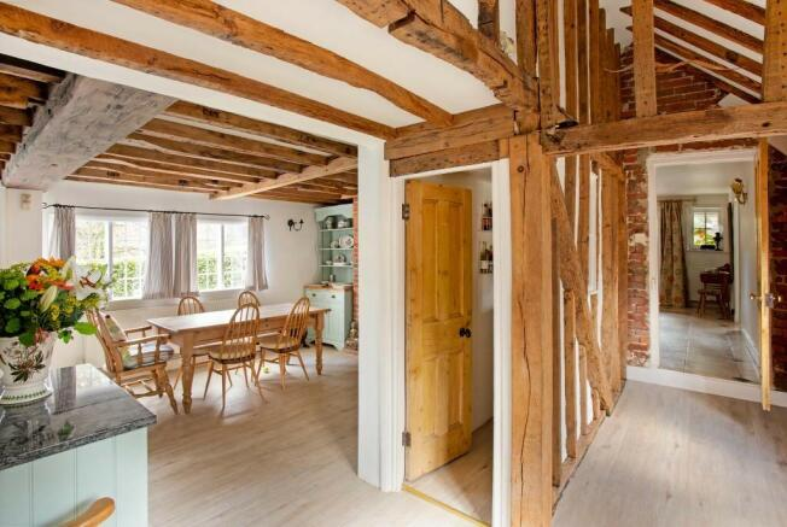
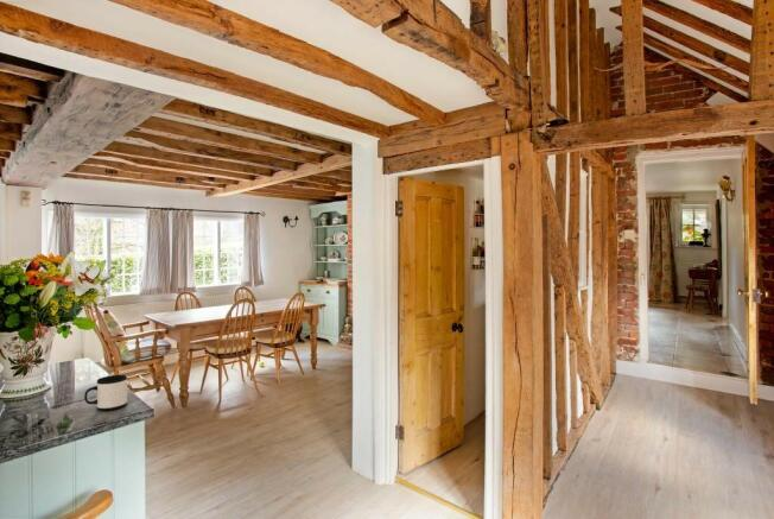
+ mug [83,374,128,412]
